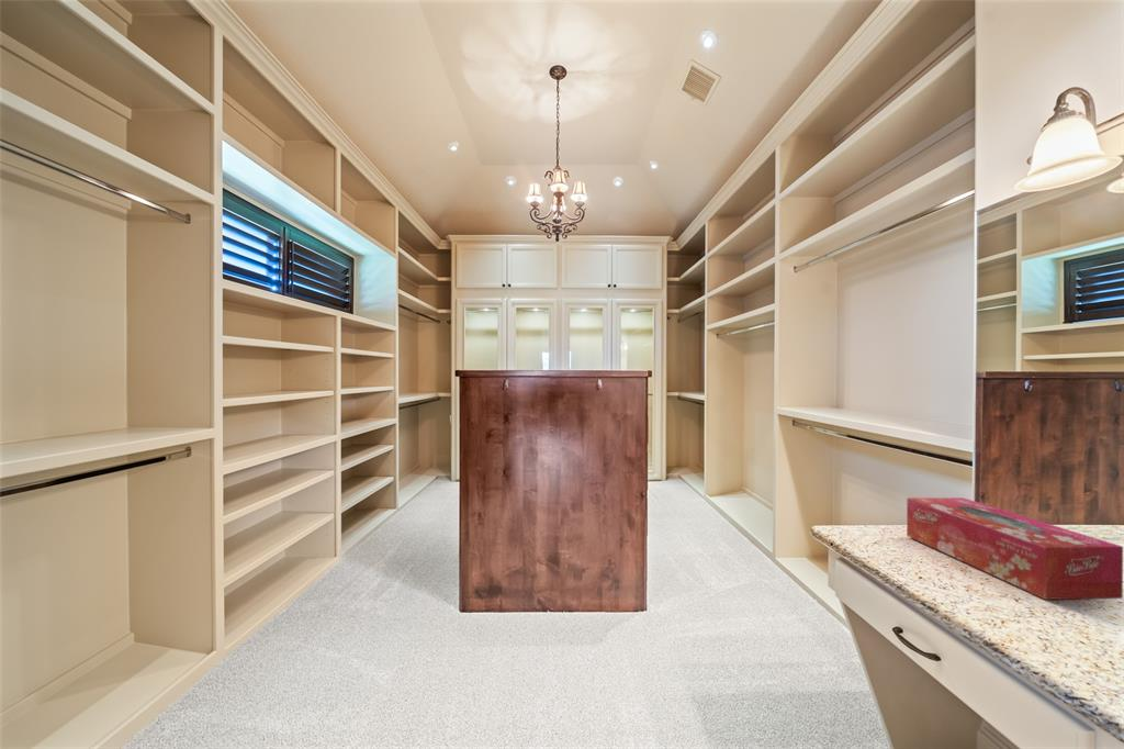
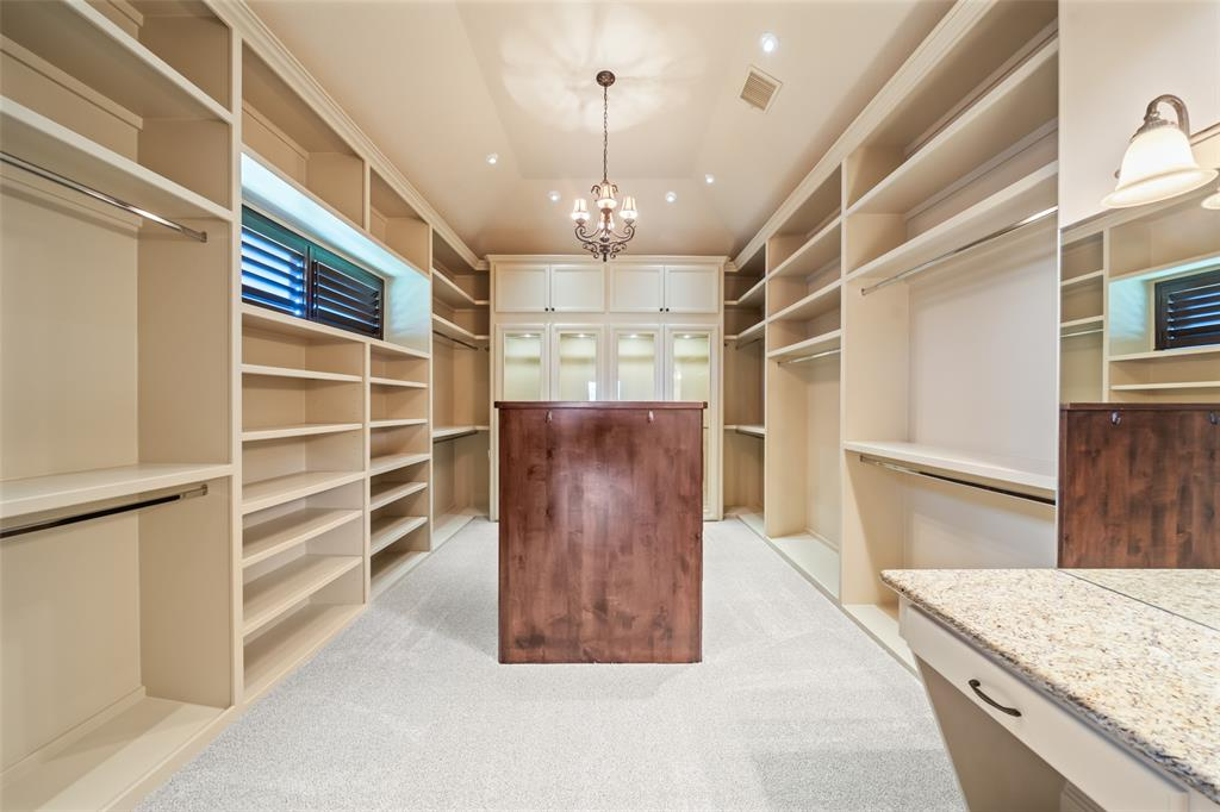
- tissue box [906,496,1124,601]
